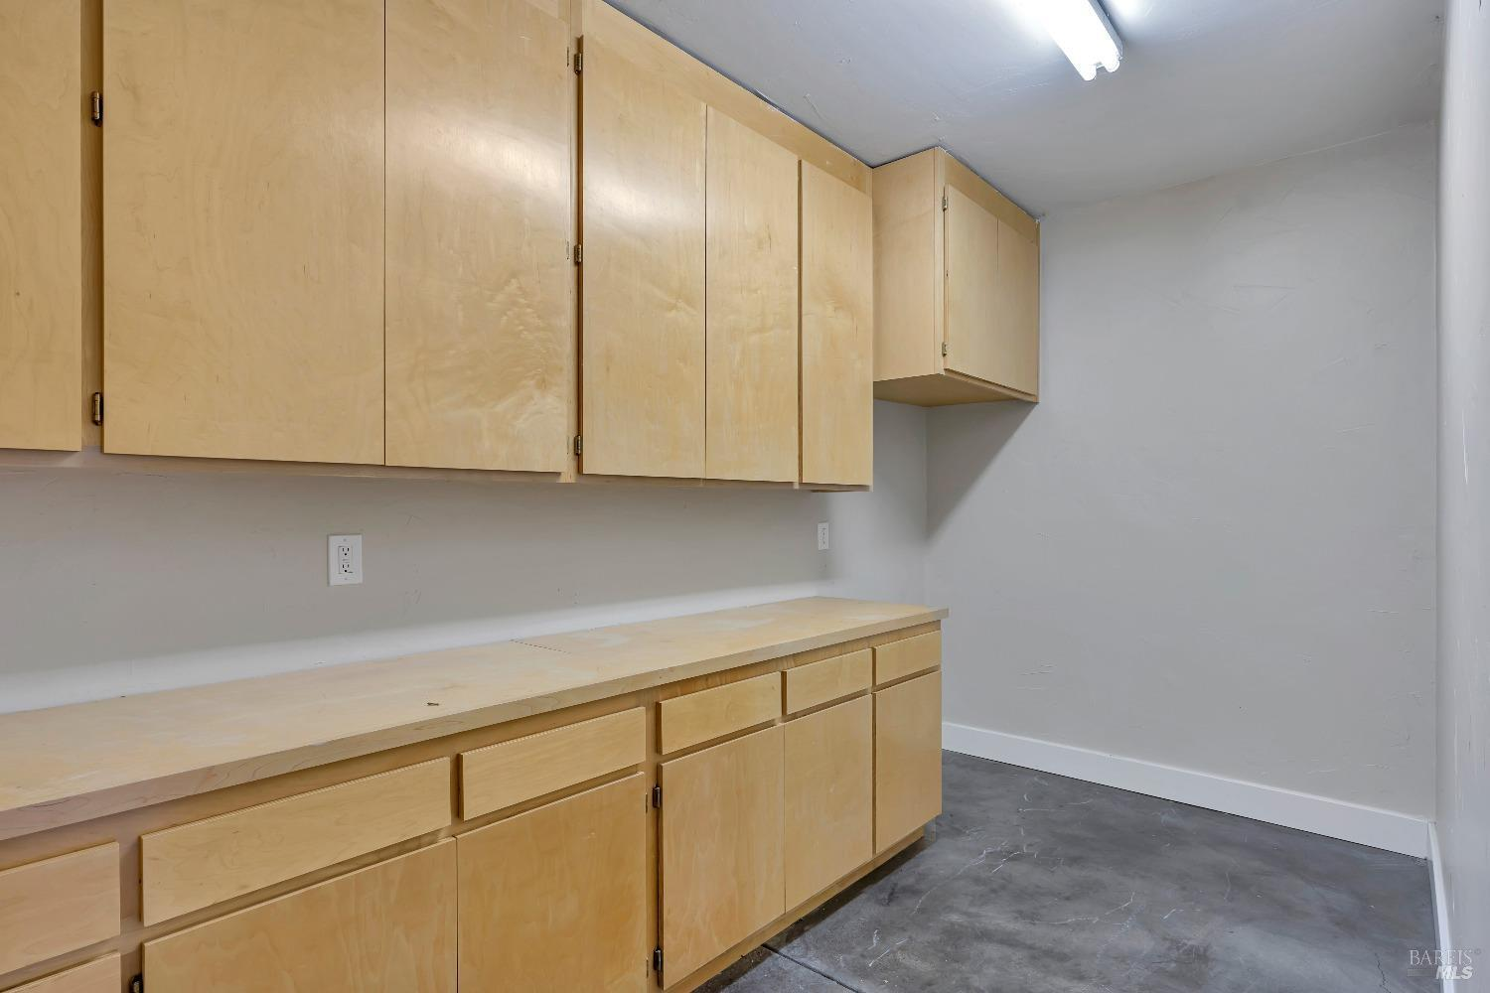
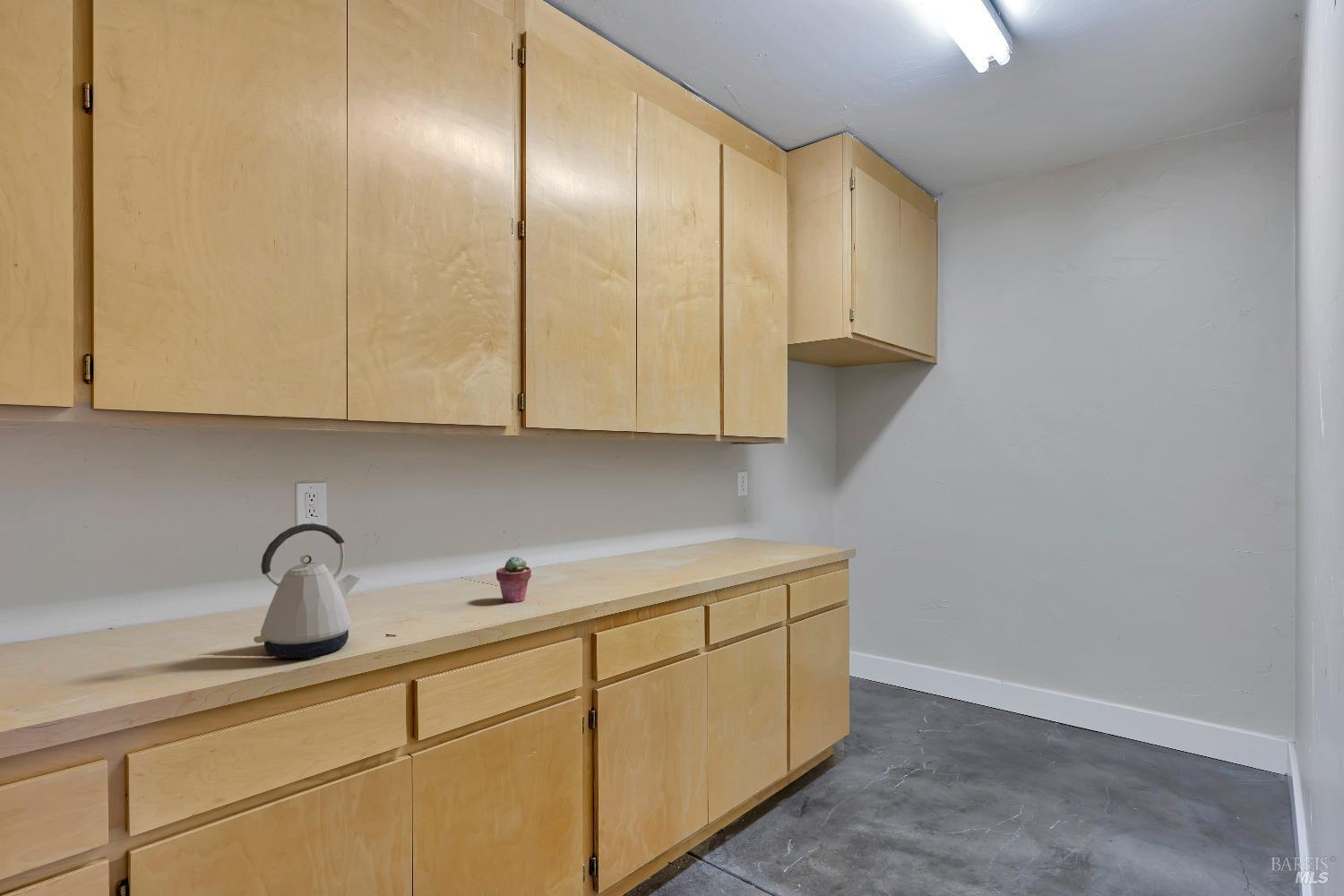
+ potted succulent [495,556,532,604]
+ kettle [253,522,361,659]
